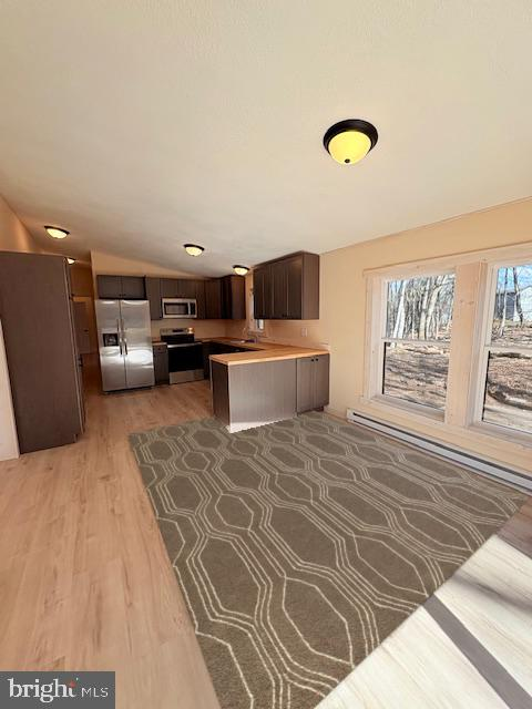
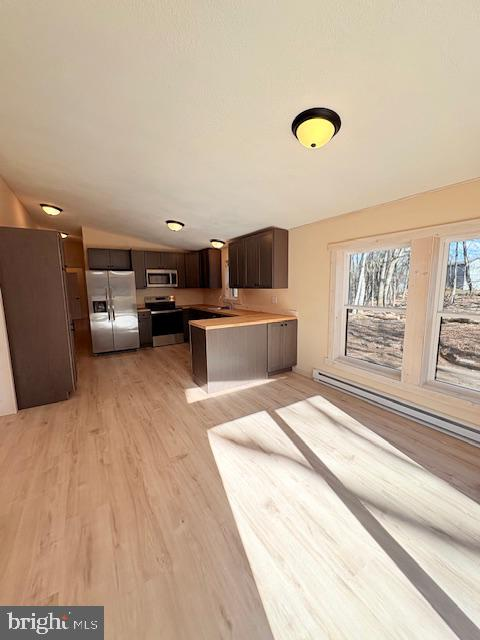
- rug [126,410,531,709]
